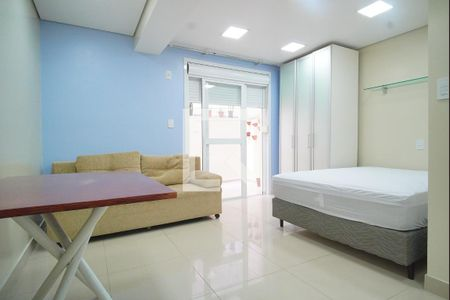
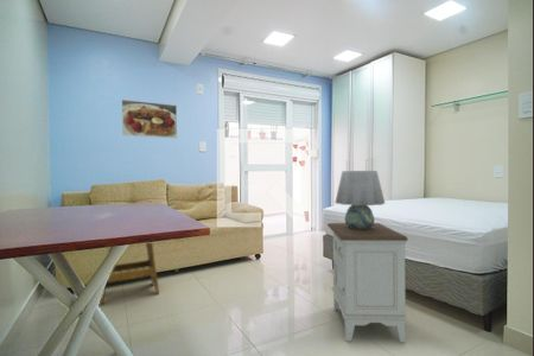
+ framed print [121,98,178,139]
+ nightstand [326,222,409,344]
+ table lamp [335,170,386,229]
+ stool [100,241,160,306]
